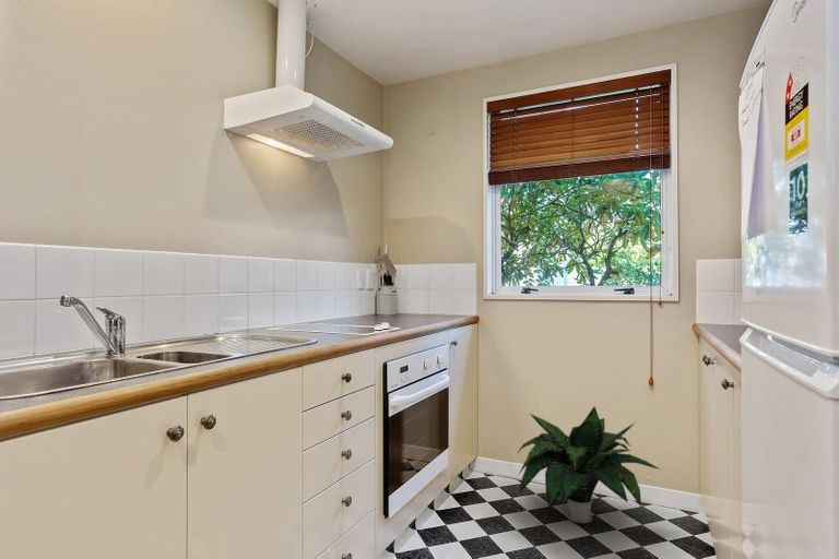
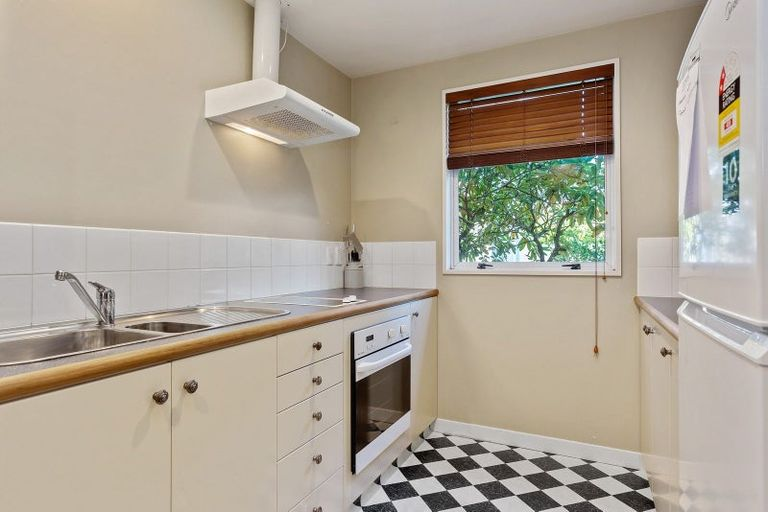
- potted plant [516,405,661,524]
